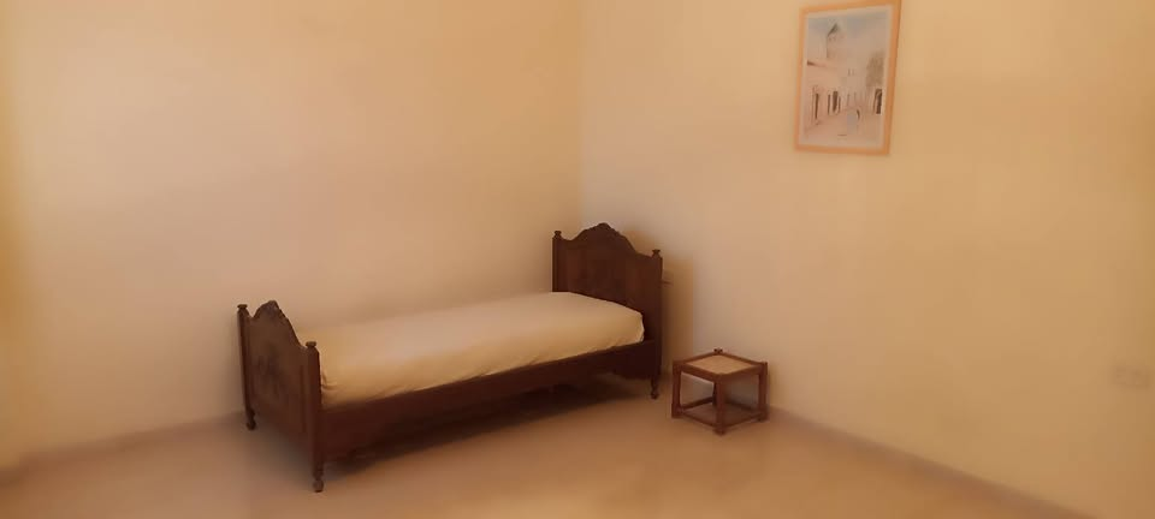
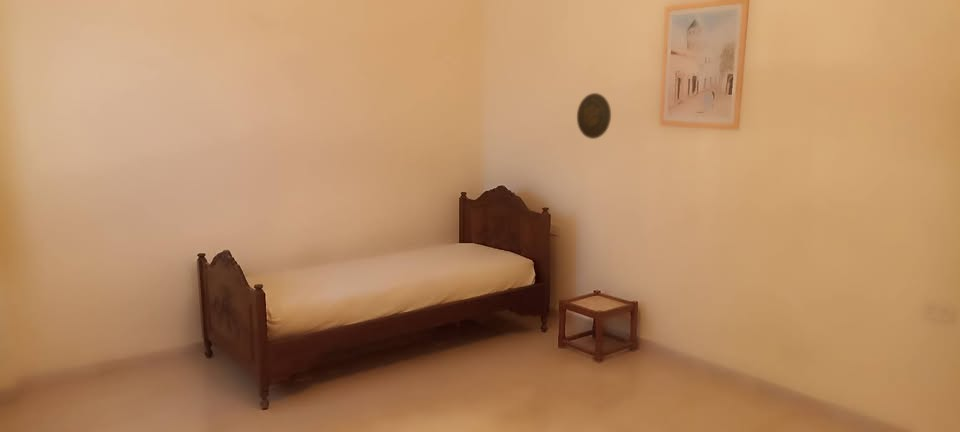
+ decorative plate [576,92,612,140]
